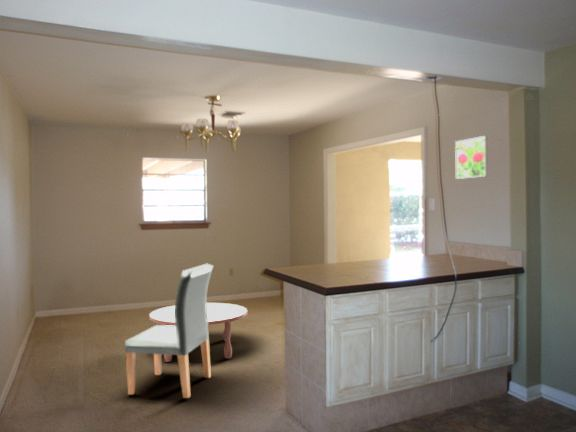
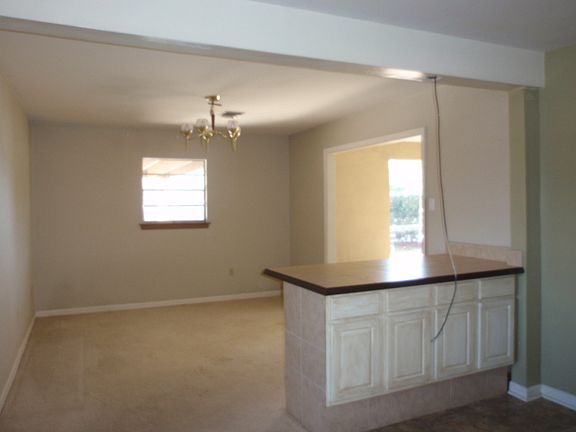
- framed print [454,135,489,180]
- dining chair [124,263,214,399]
- coffee table [148,302,248,363]
